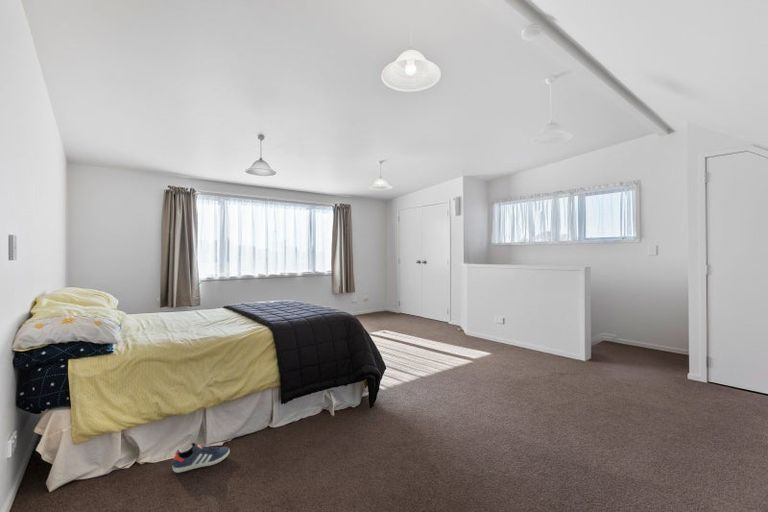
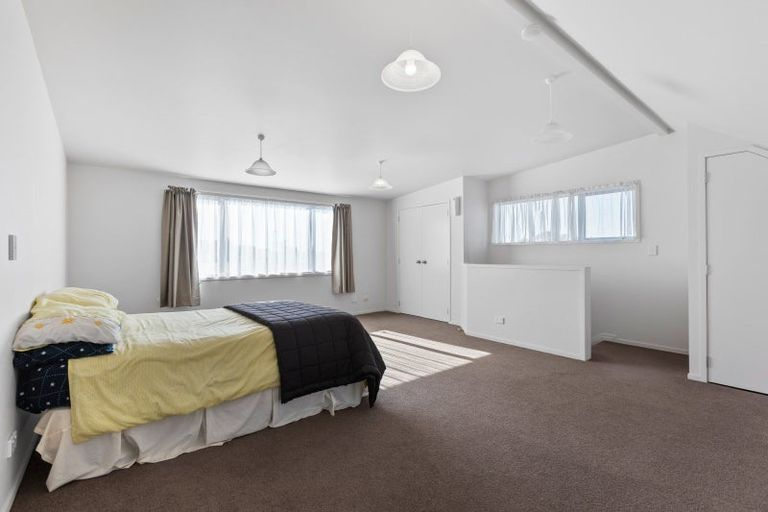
- sneaker [172,442,230,474]
